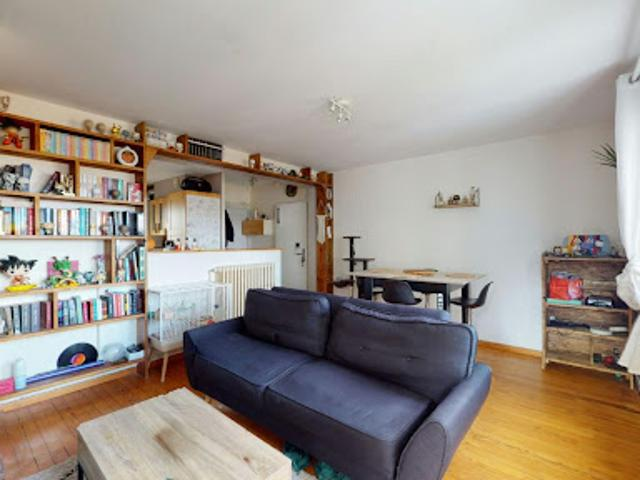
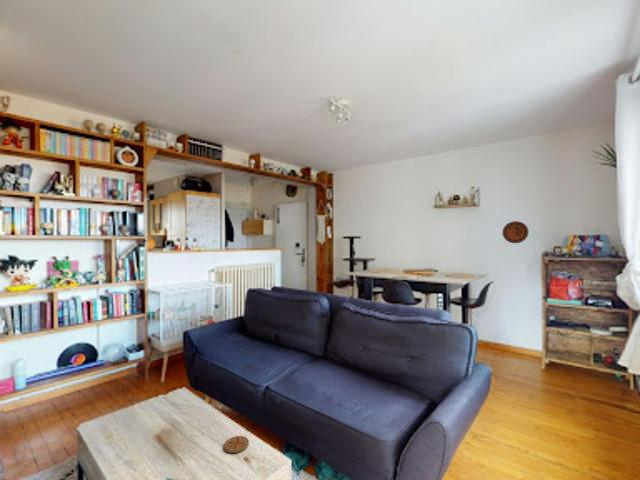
+ decorative plate [502,220,529,244]
+ coaster [223,435,250,454]
